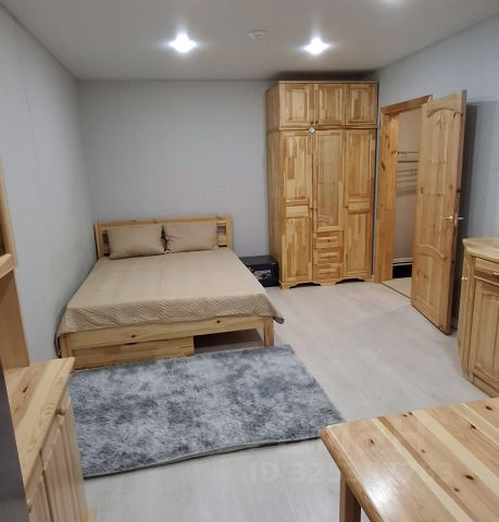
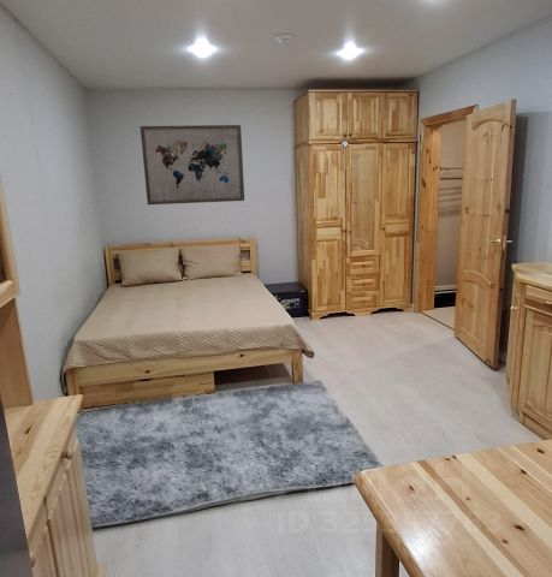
+ wall art [140,124,245,206]
